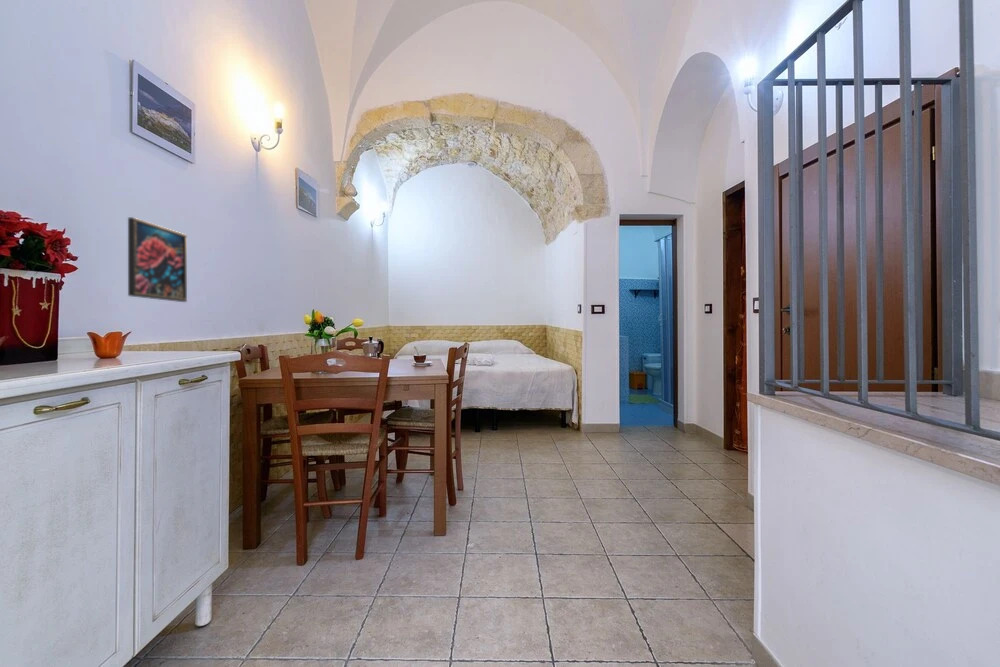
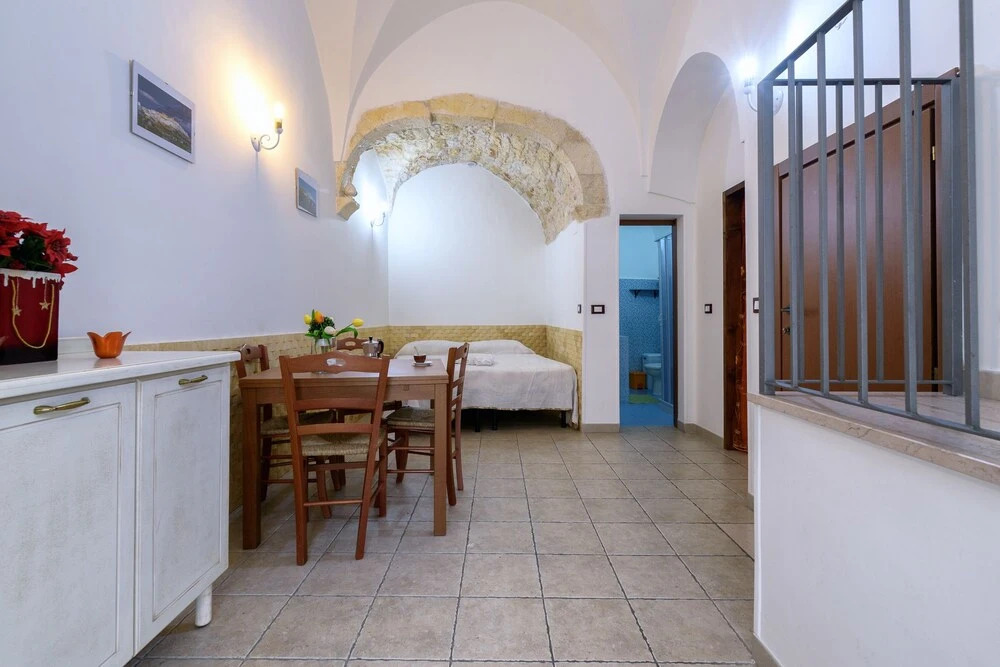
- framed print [127,216,188,303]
